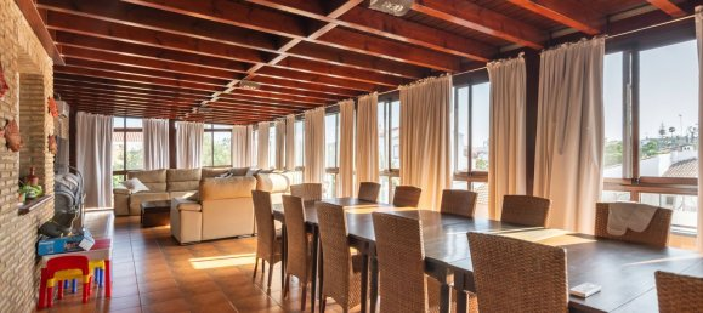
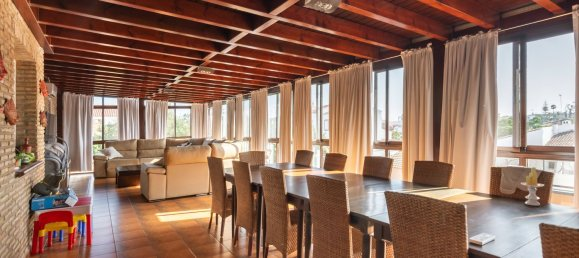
+ candle [520,166,545,207]
